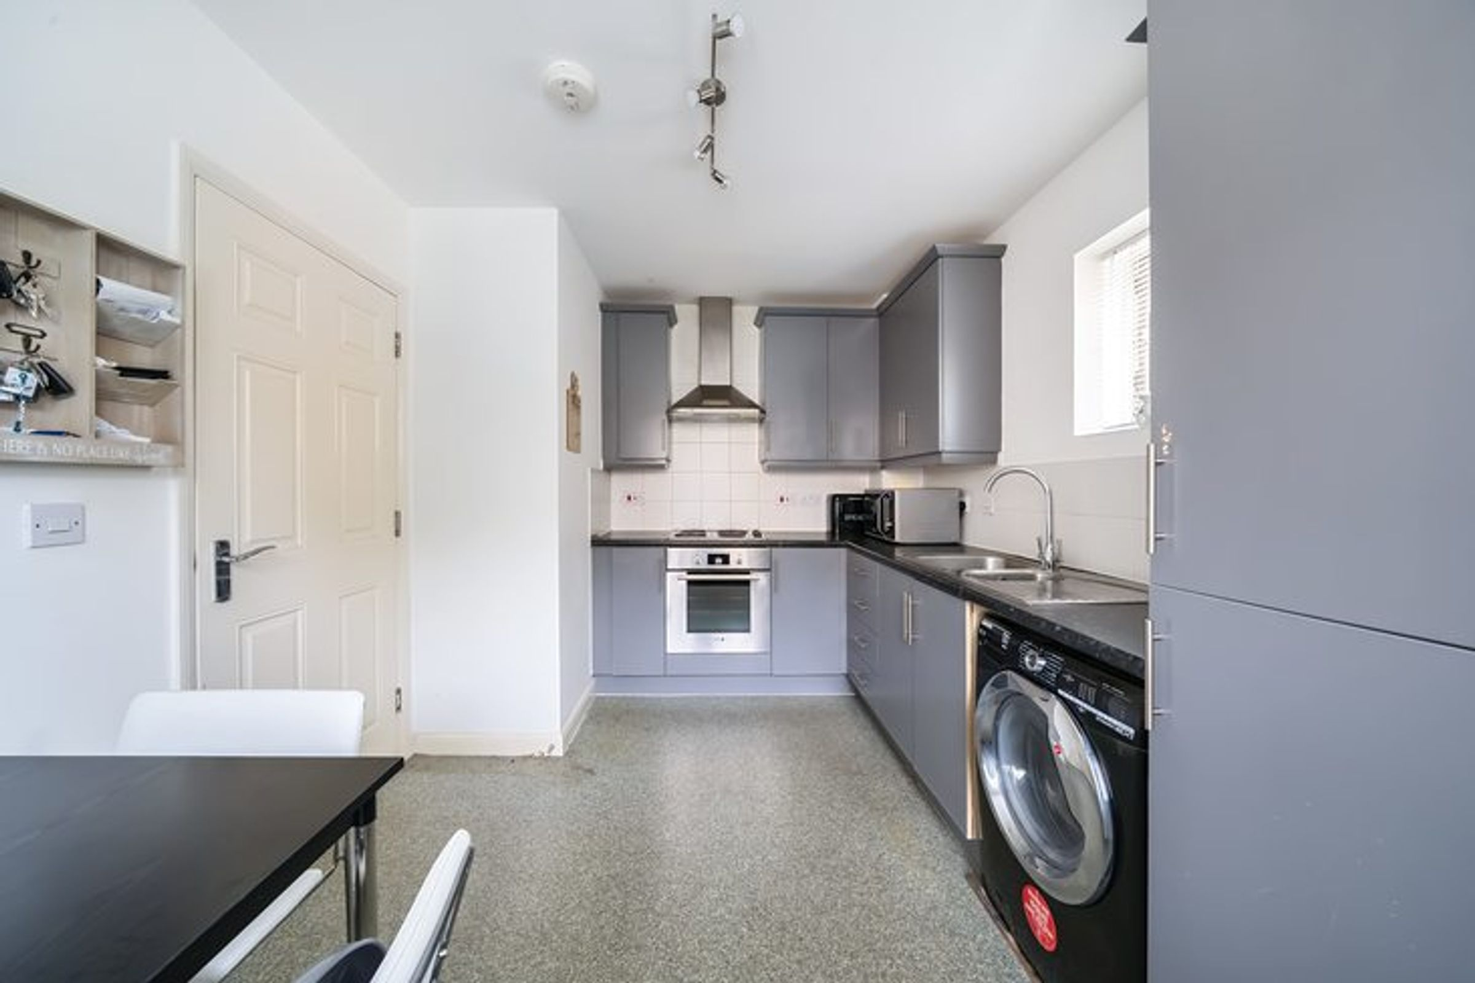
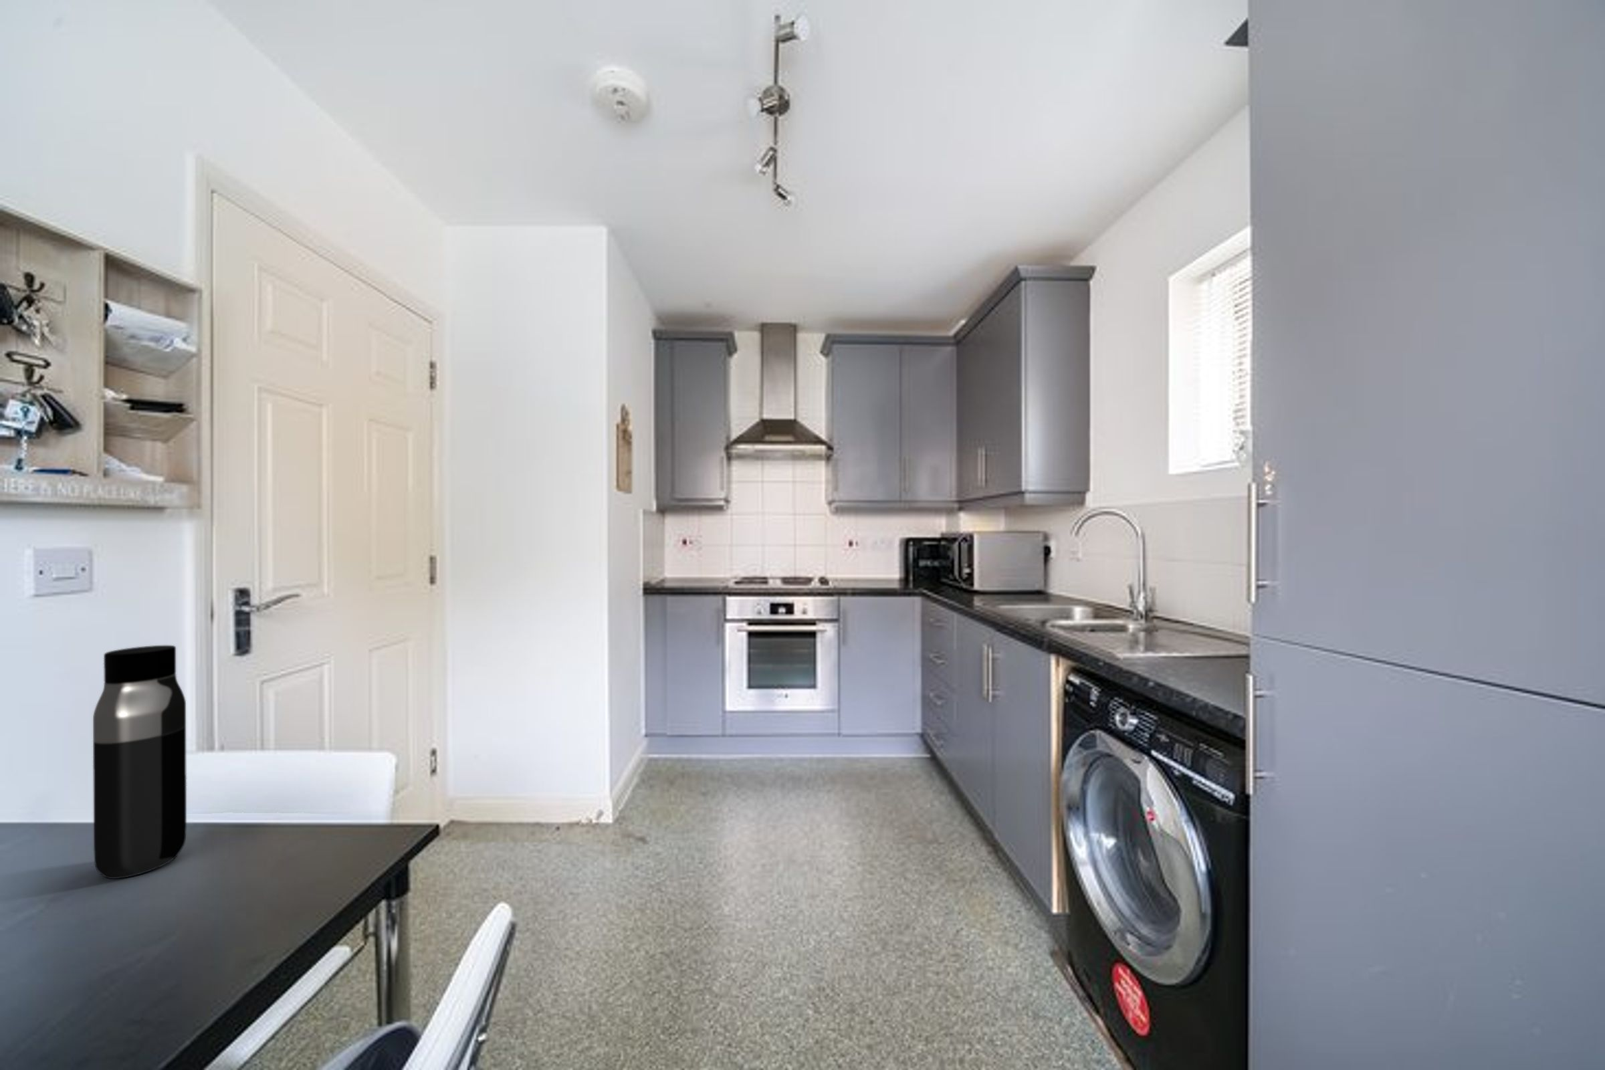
+ water bottle [92,645,187,879]
